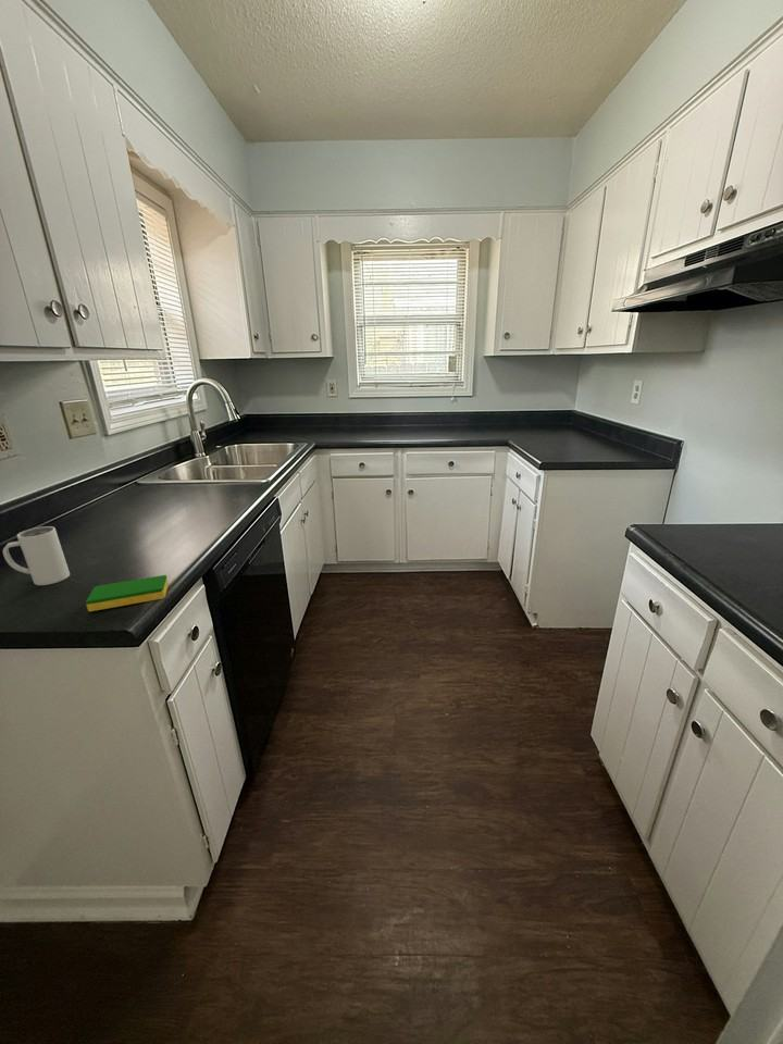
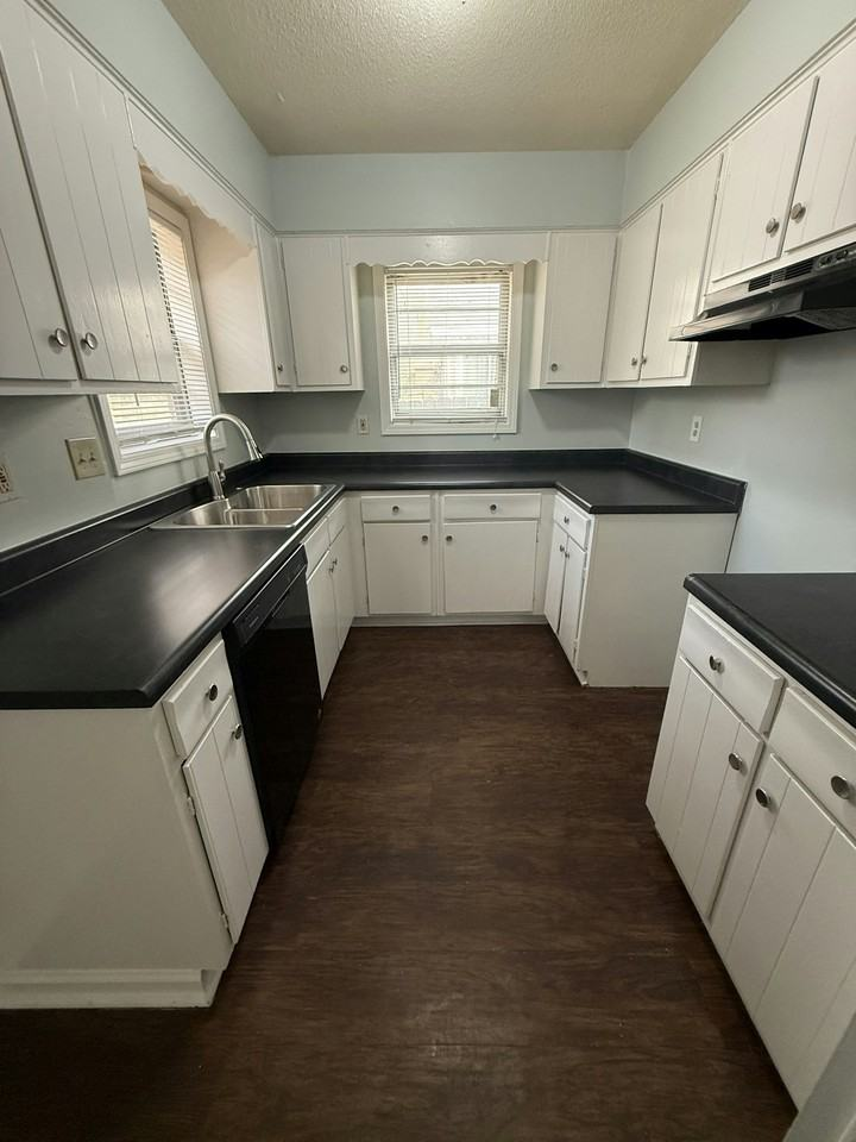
- dish sponge [85,574,170,612]
- mug [2,525,71,586]
